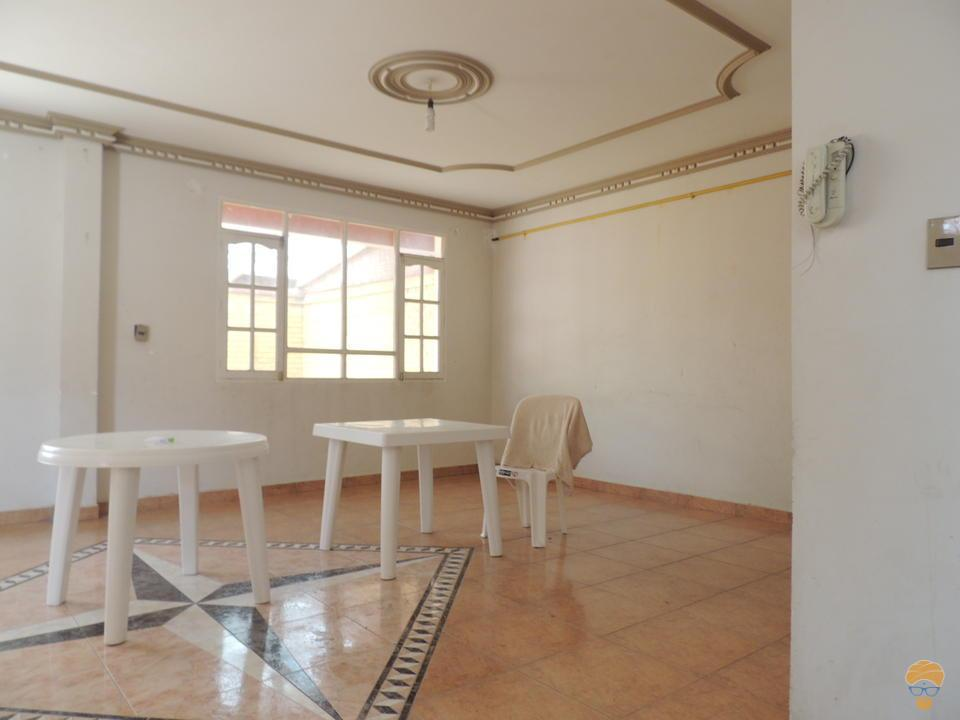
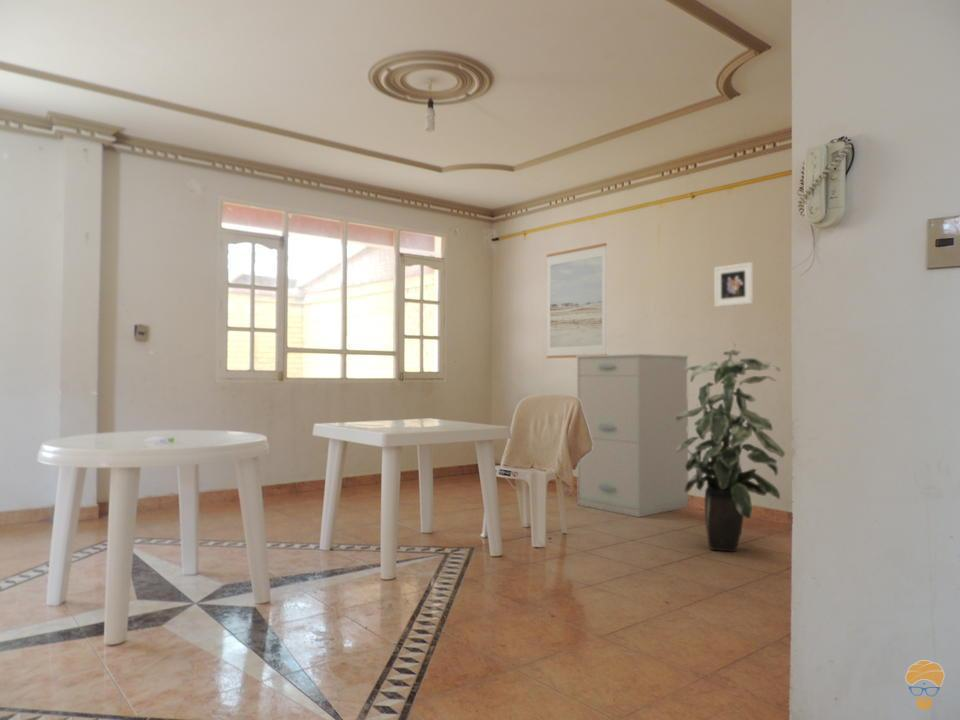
+ filing cabinet [576,353,690,518]
+ indoor plant [675,349,785,553]
+ wall art [546,242,608,359]
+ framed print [713,261,754,308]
